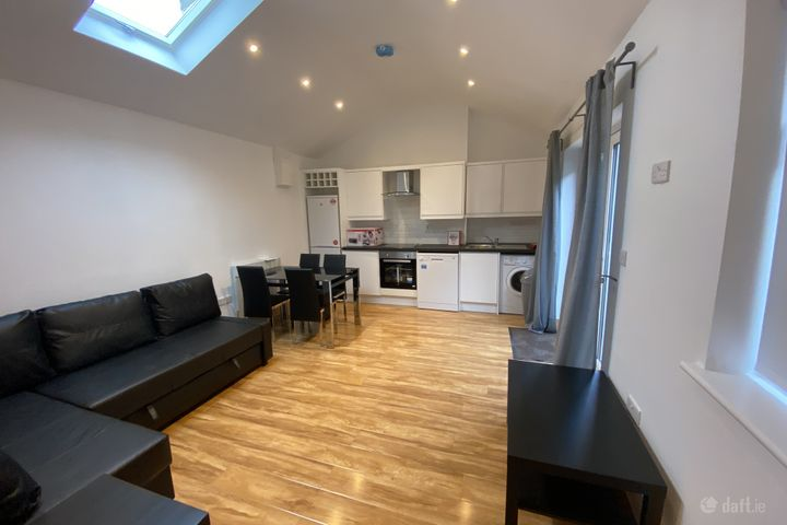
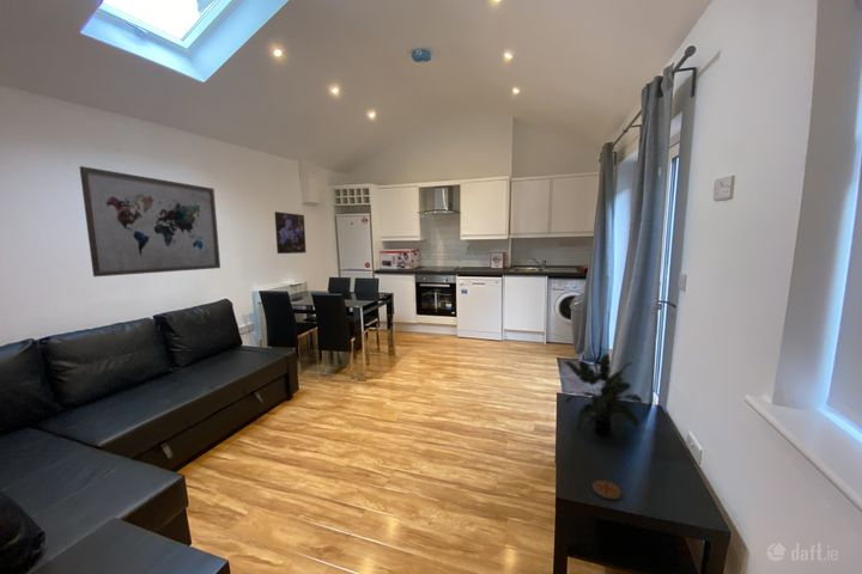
+ wall art [78,165,221,277]
+ coaster [591,478,623,500]
+ potted plant [563,352,648,438]
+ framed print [273,210,306,255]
